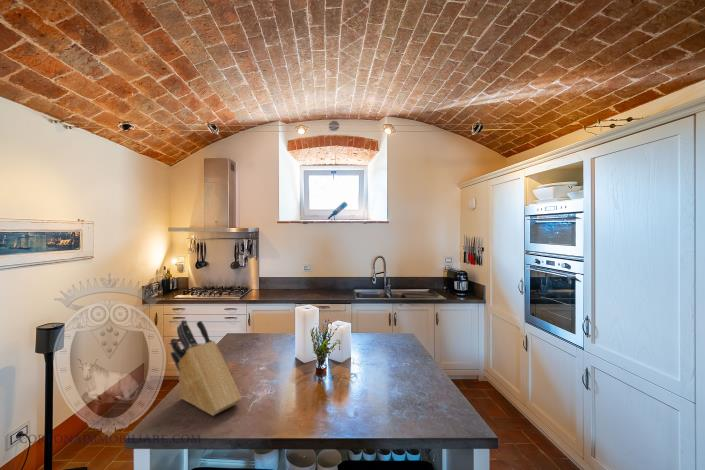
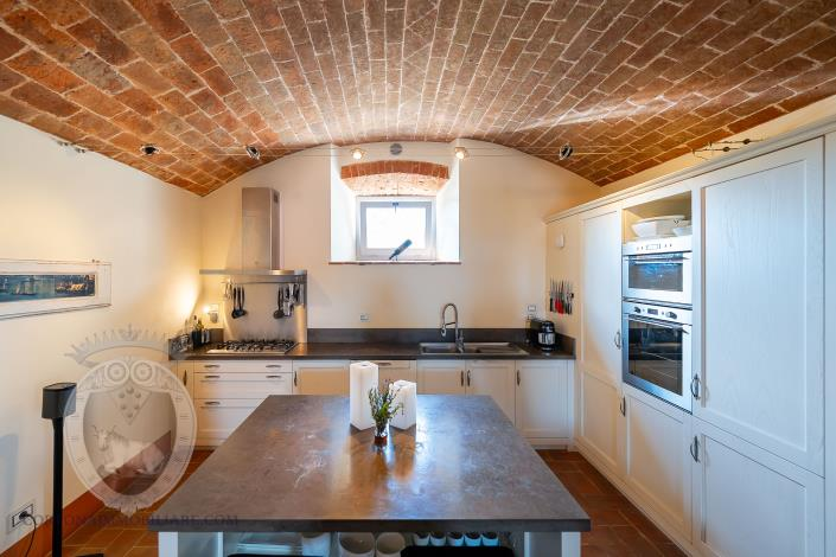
- knife block [170,319,243,417]
